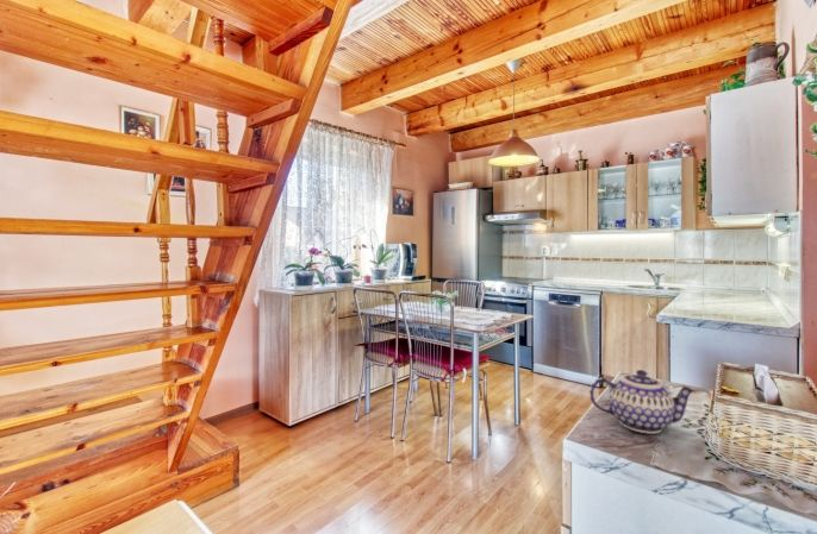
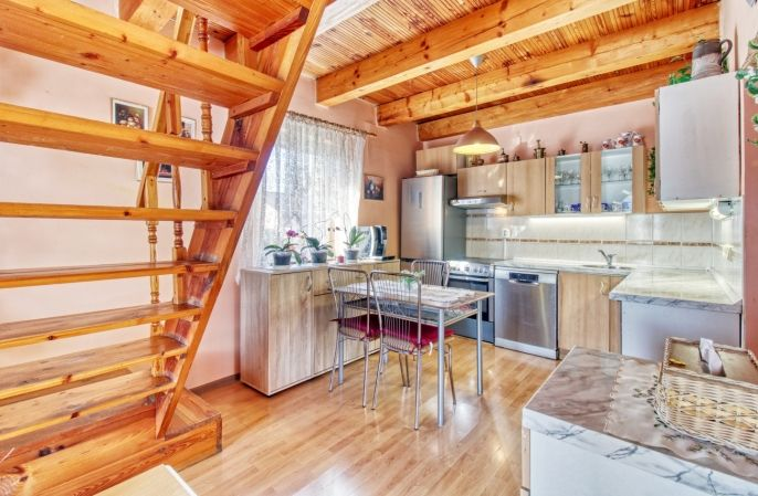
- teapot [588,369,698,434]
